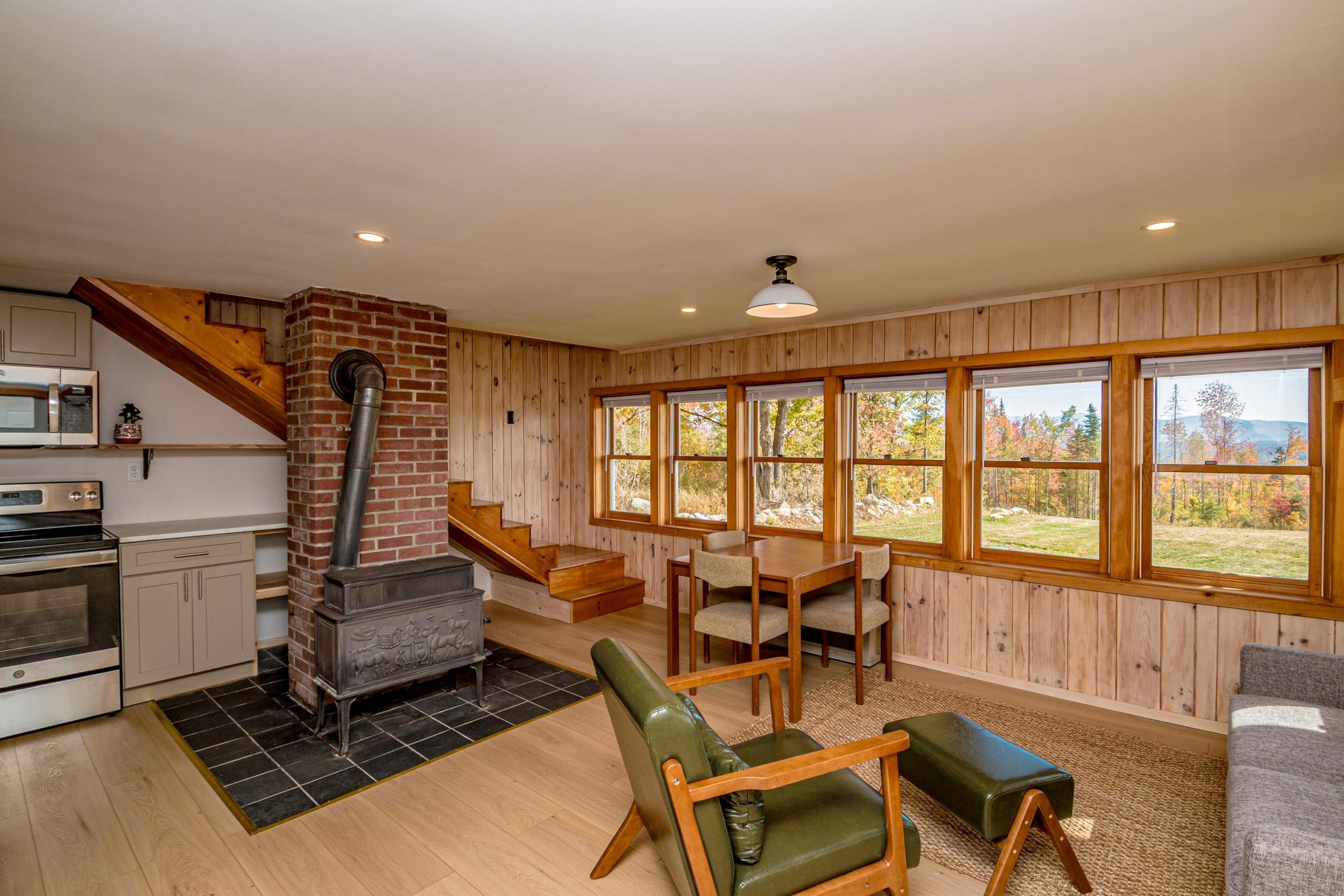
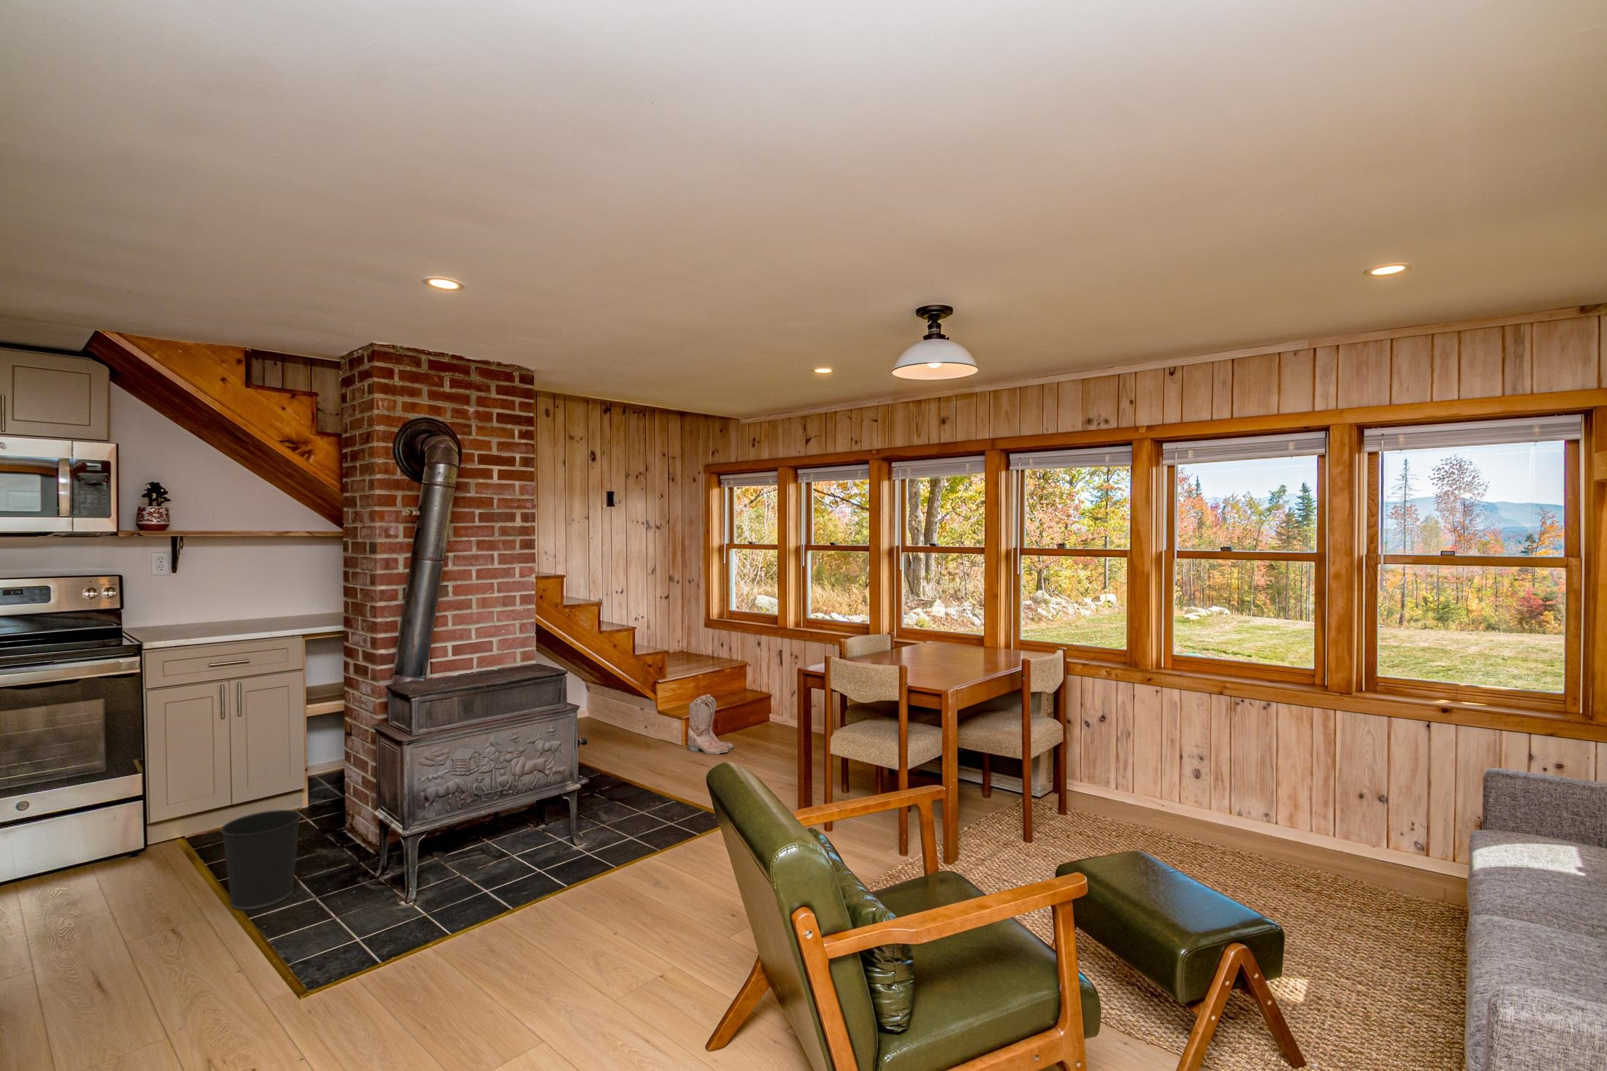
+ boots [688,693,735,755]
+ wastebasket [220,809,303,911]
